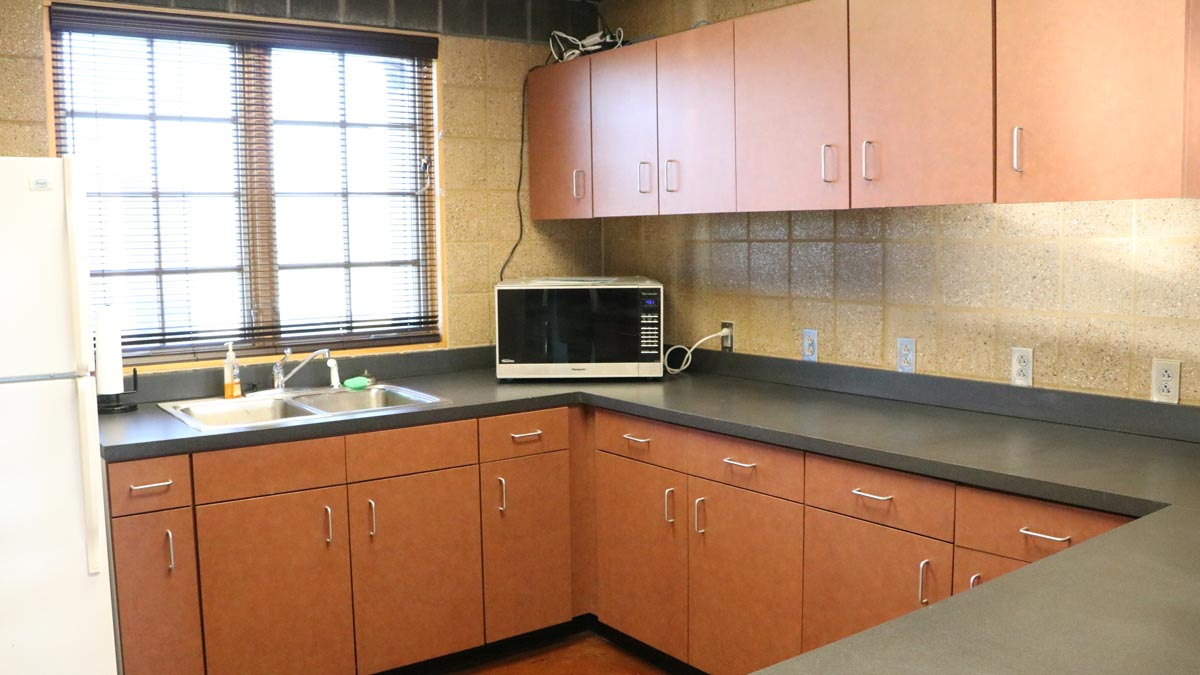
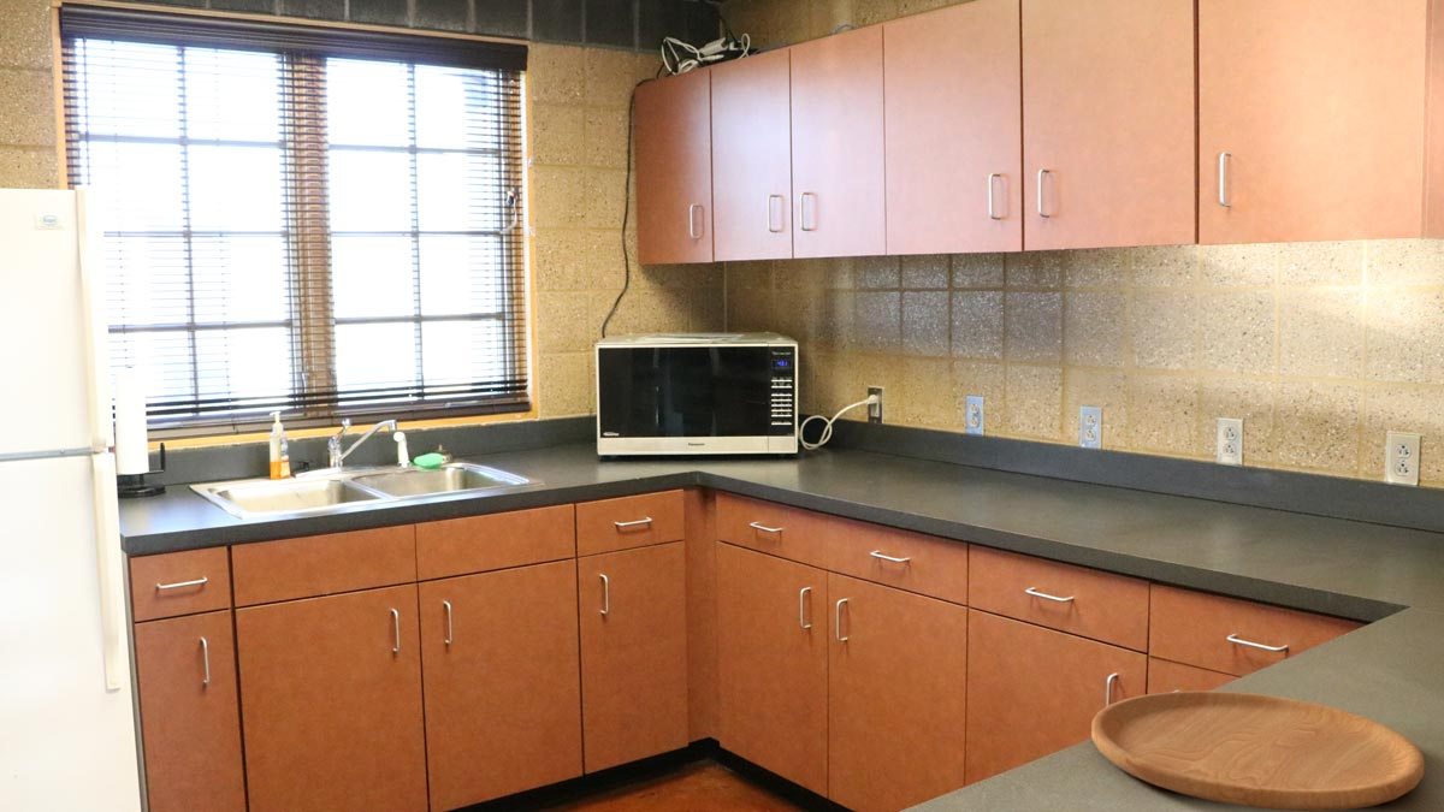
+ cutting board [1090,689,1425,812]
